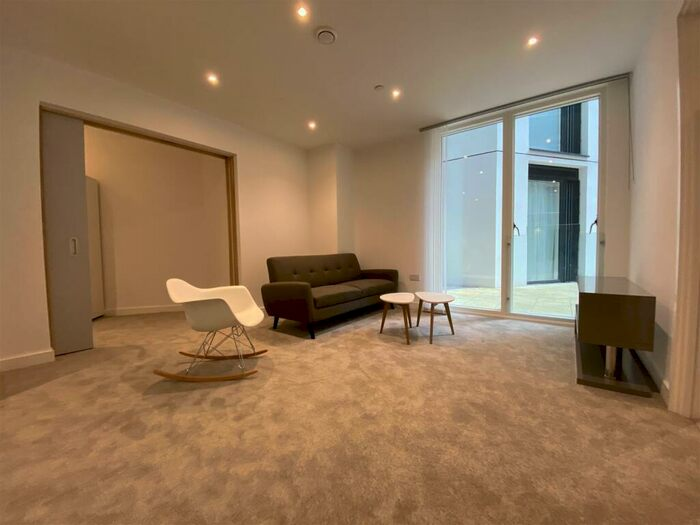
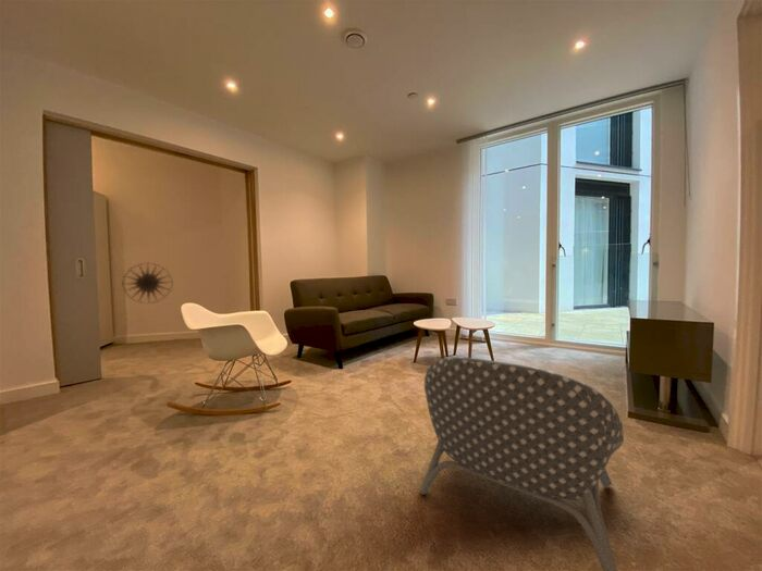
+ wall art [122,262,173,305]
+ armchair [419,356,625,571]
